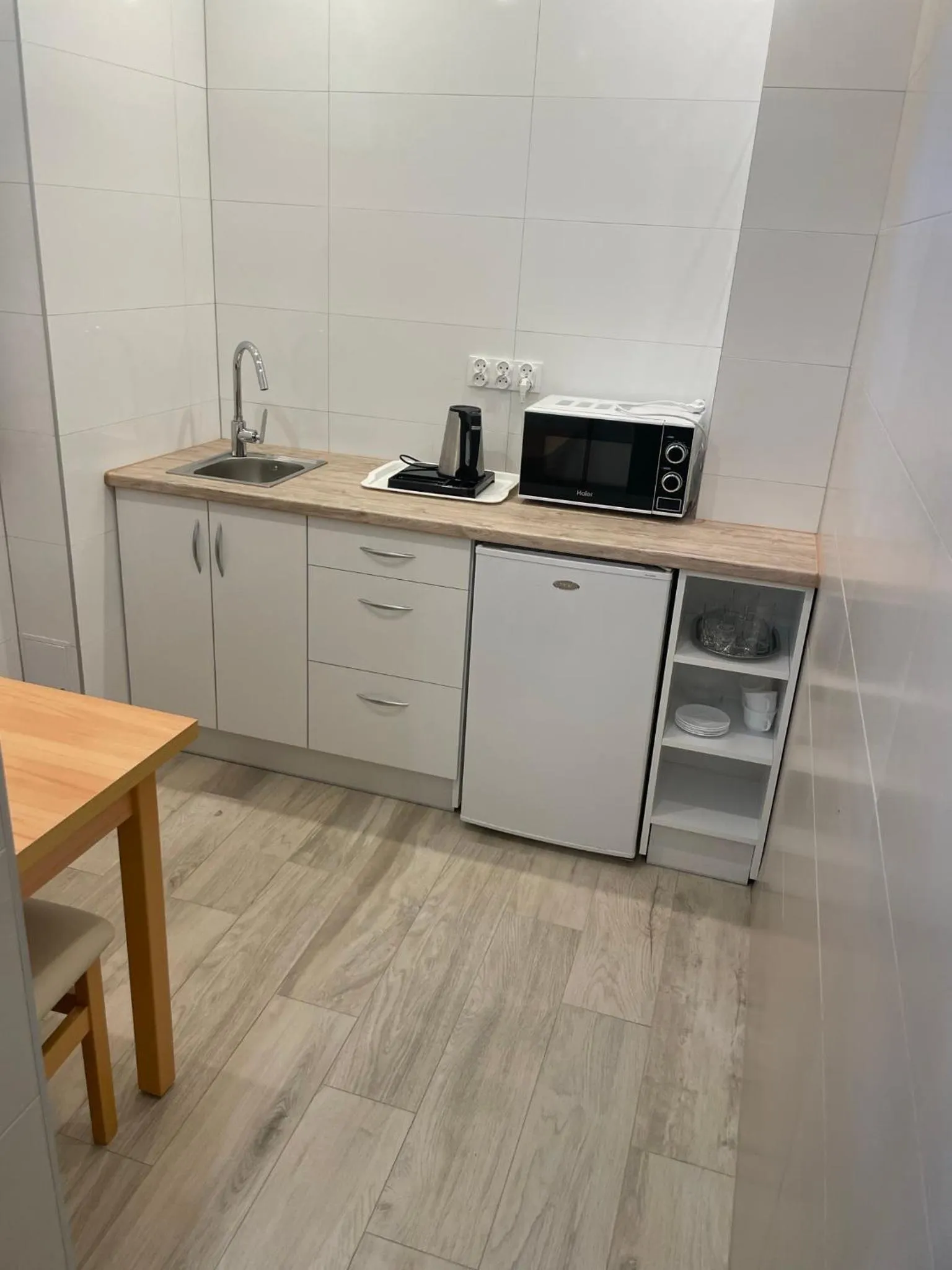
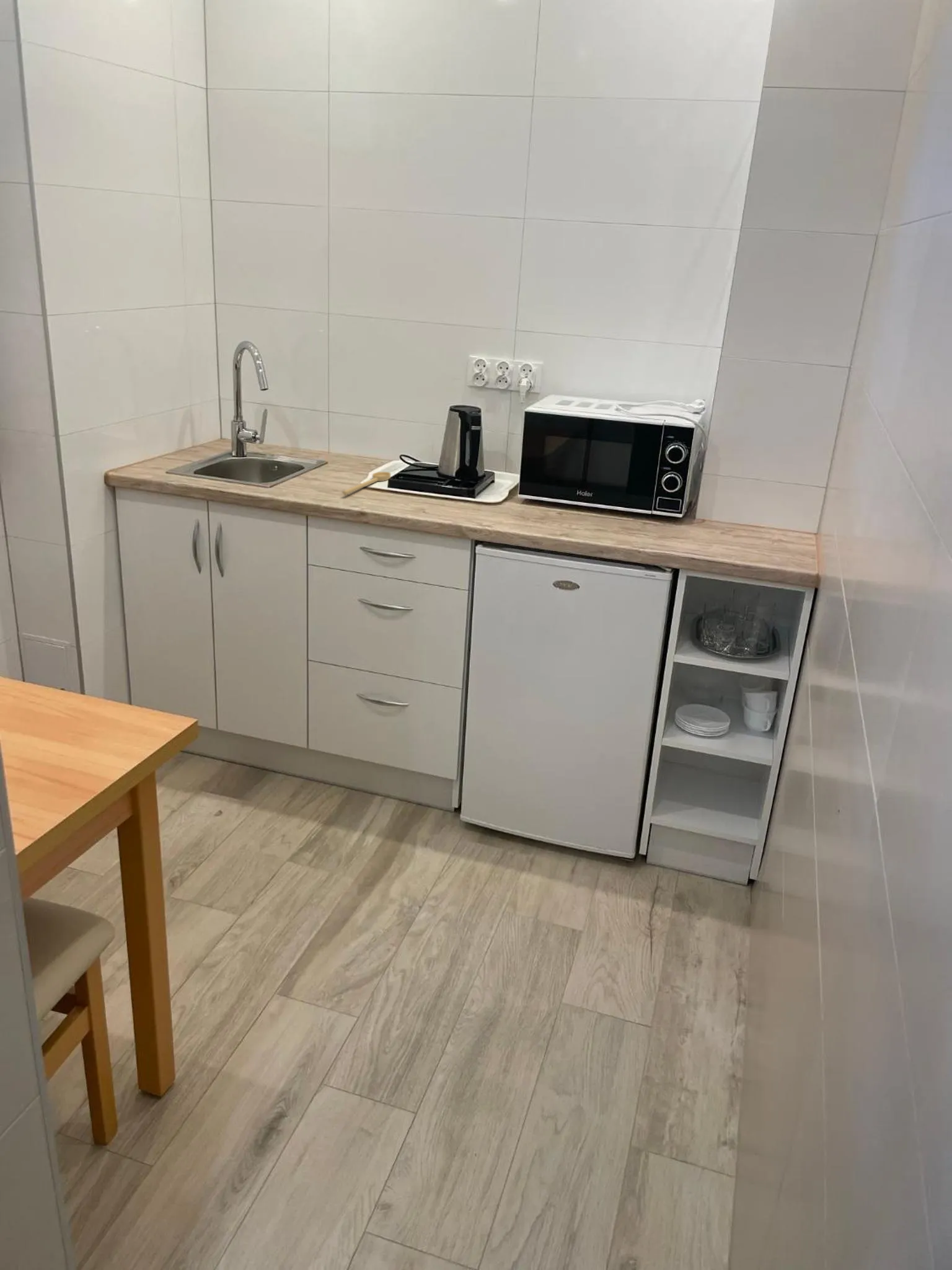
+ spoon [342,471,392,495]
